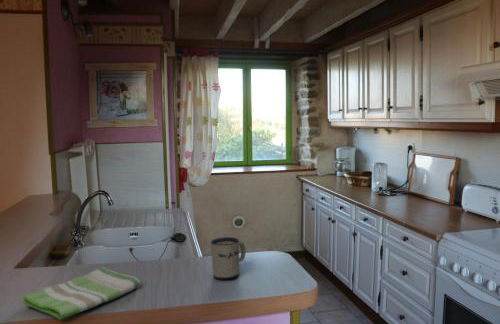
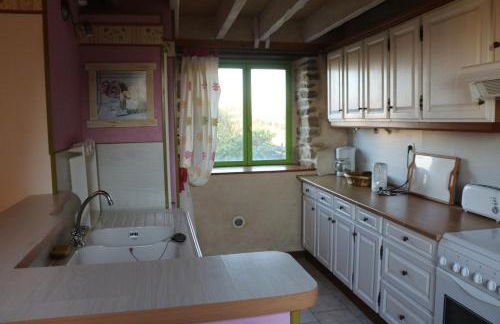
- dish towel [22,266,142,321]
- mug [210,236,246,280]
